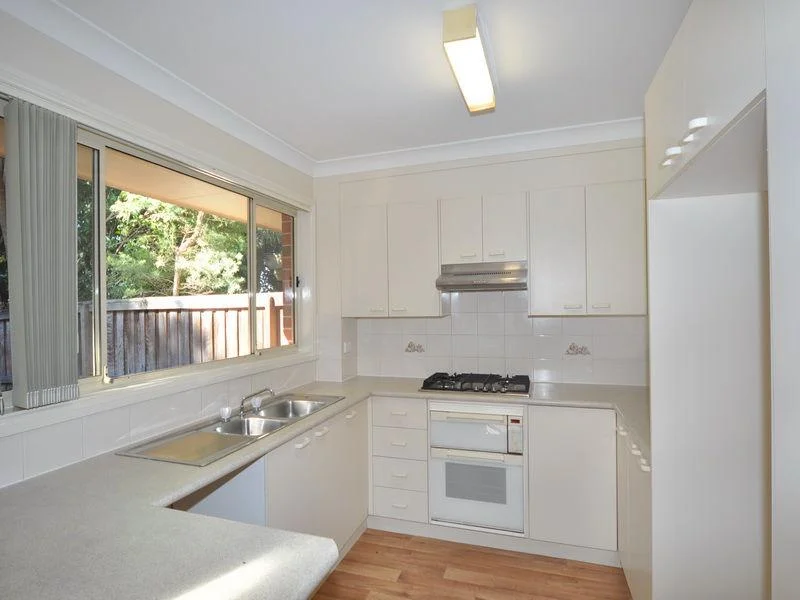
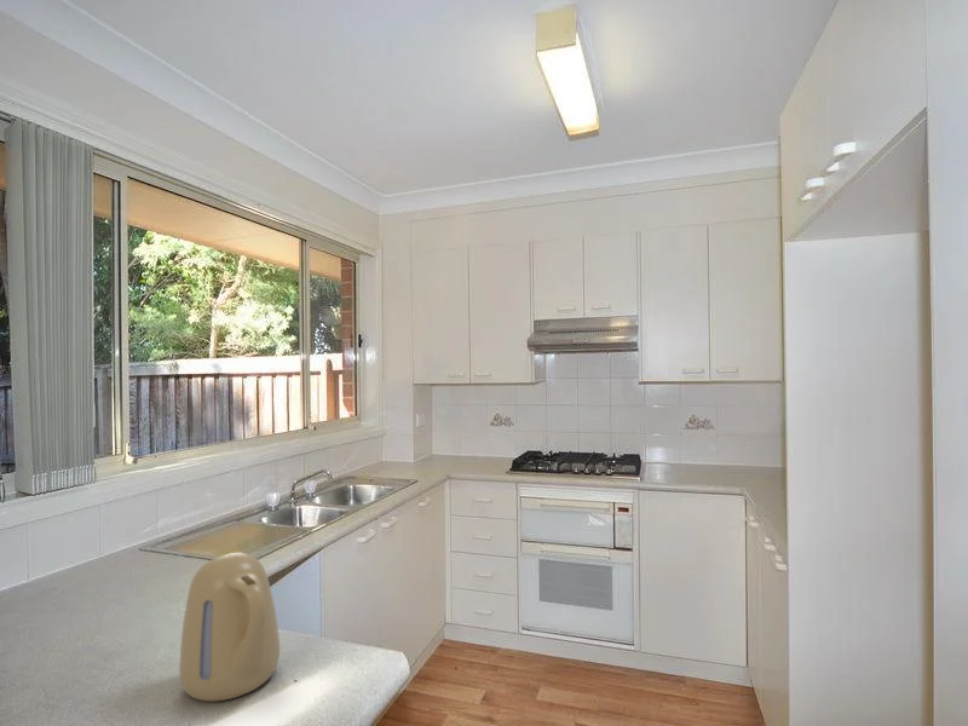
+ kettle [178,552,281,703]
